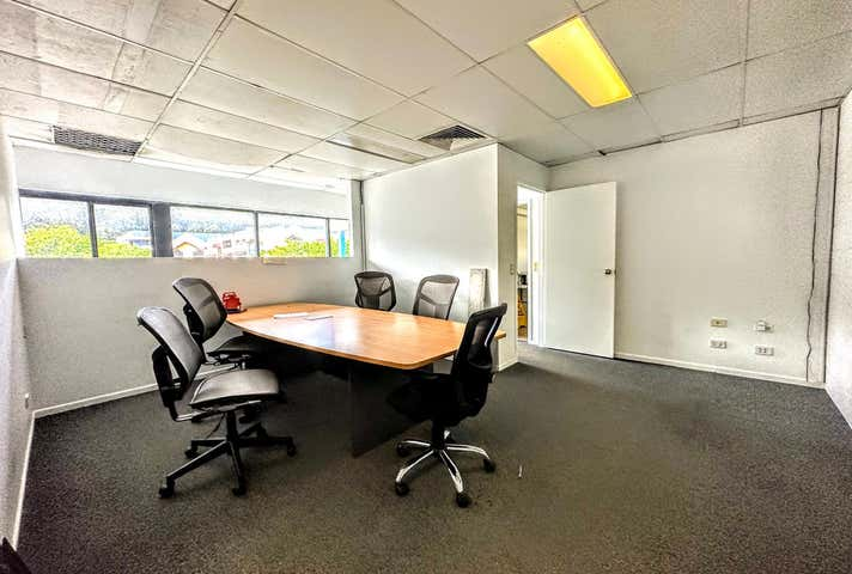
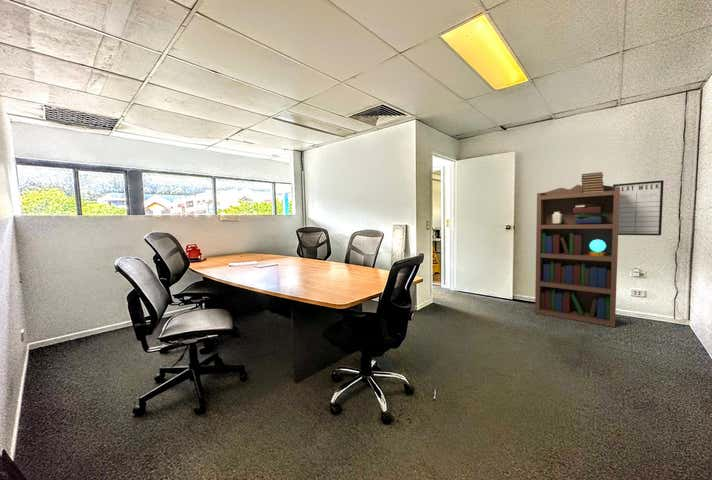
+ book stack [581,171,604,193]
+ bookshelf [534,184,620,328]
+ writing board [612,179,665,236]
